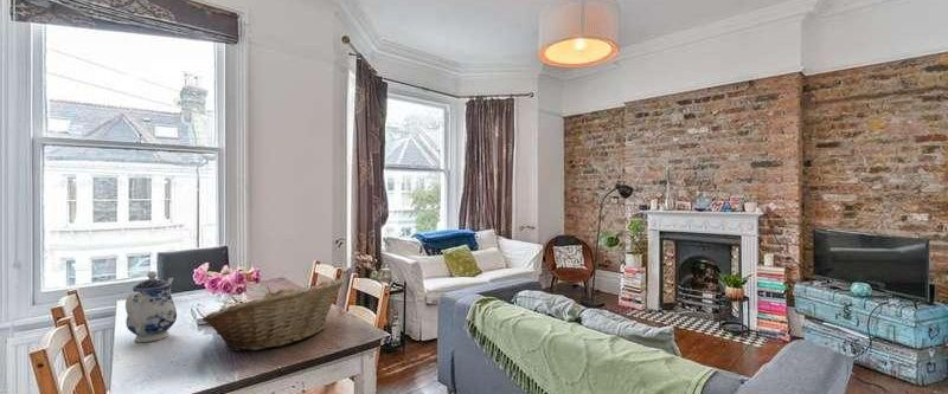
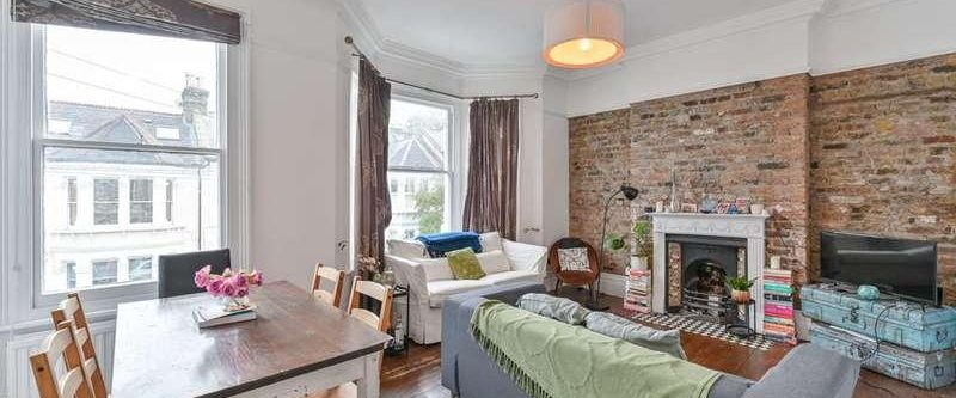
- teapot [124,270,178,343]
- fruit basket [201,278,345,353]
